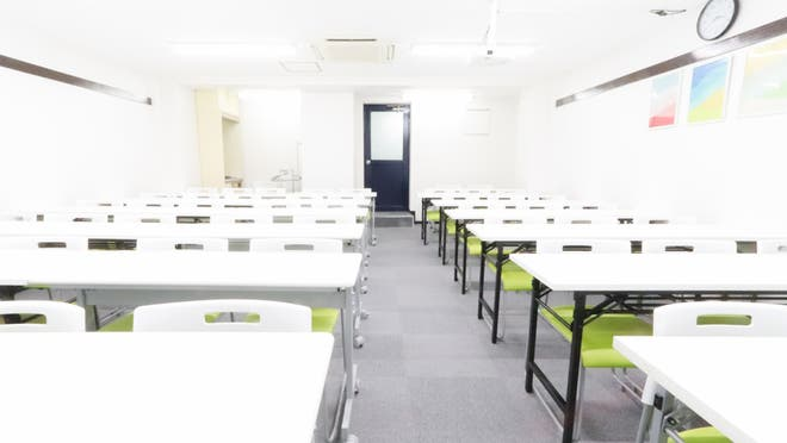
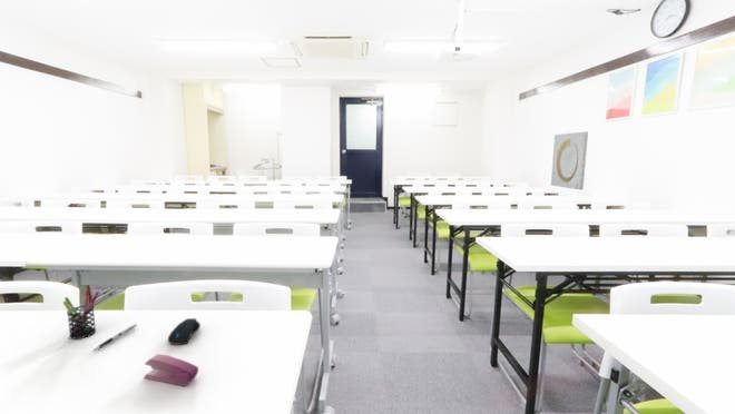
+ wall art [550,130,589,190]
+ pen [92,323,138,352]
+ computer mouse [167,317,202,346]
+ stapler [144,353,199,387]
+ pen holder [62,286,100,339]
